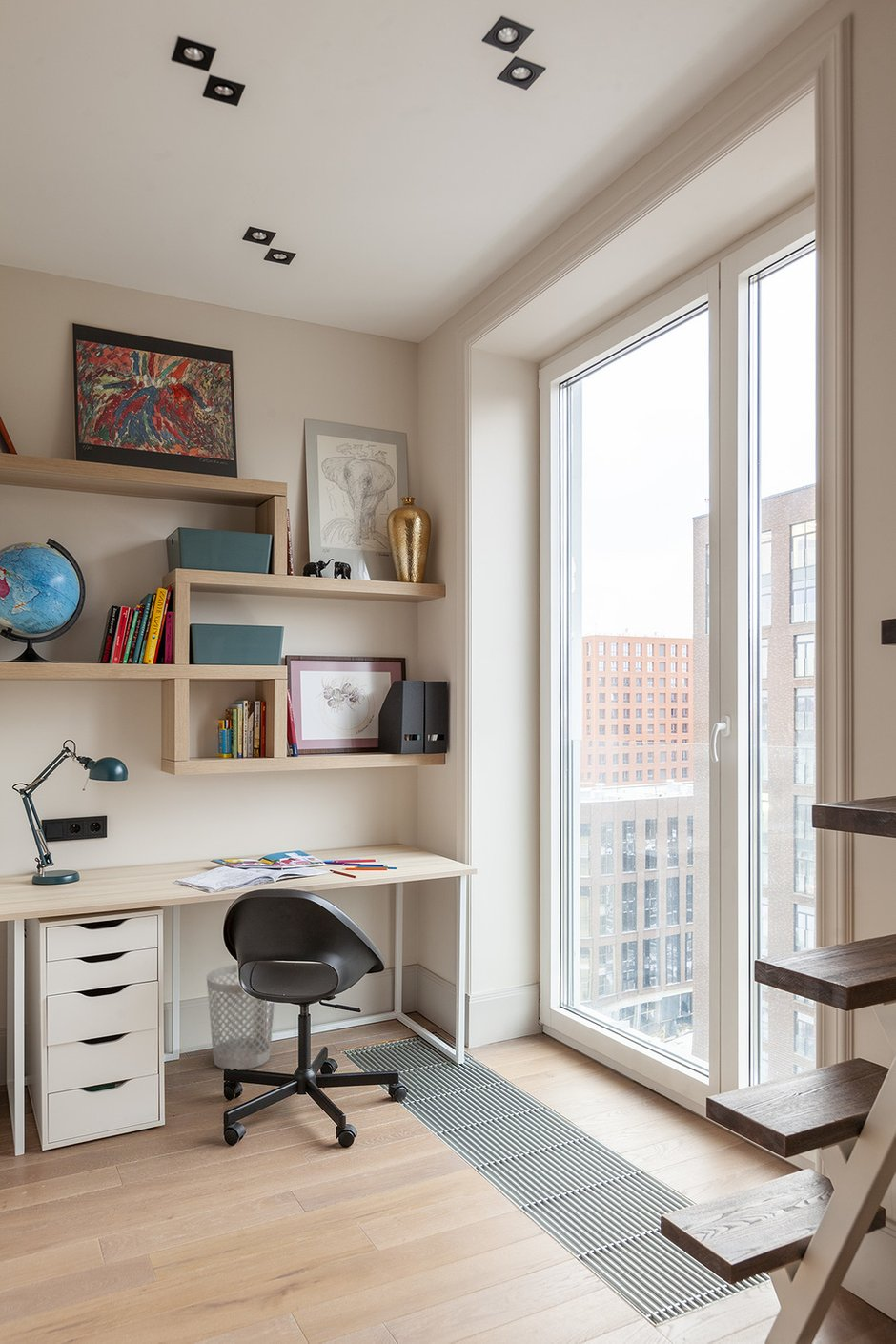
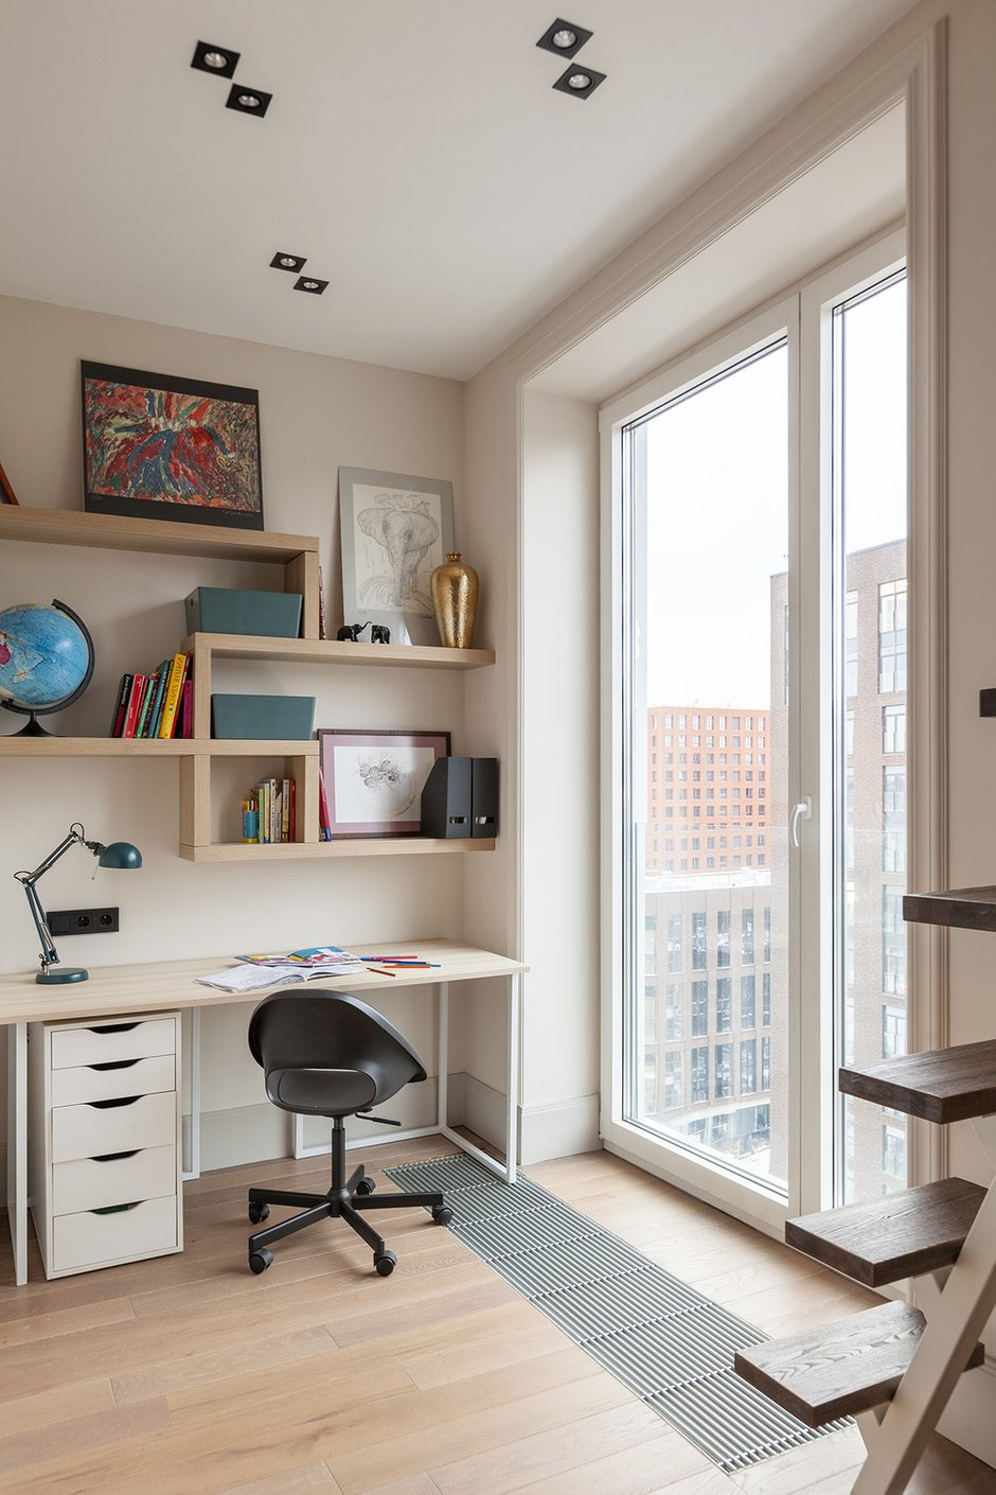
- wastebasket [206,964,275,1070]
